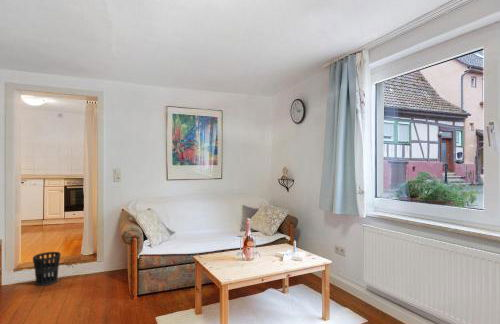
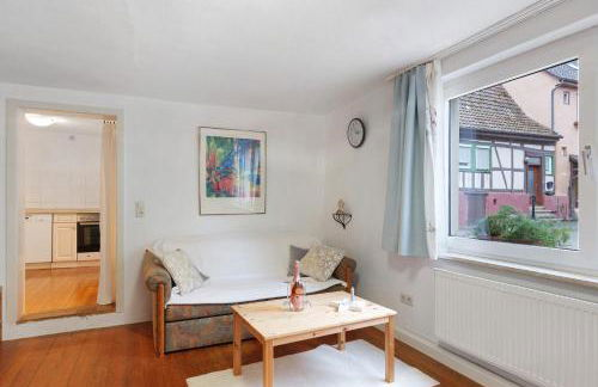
- wastebasket [32,251,62,287]
